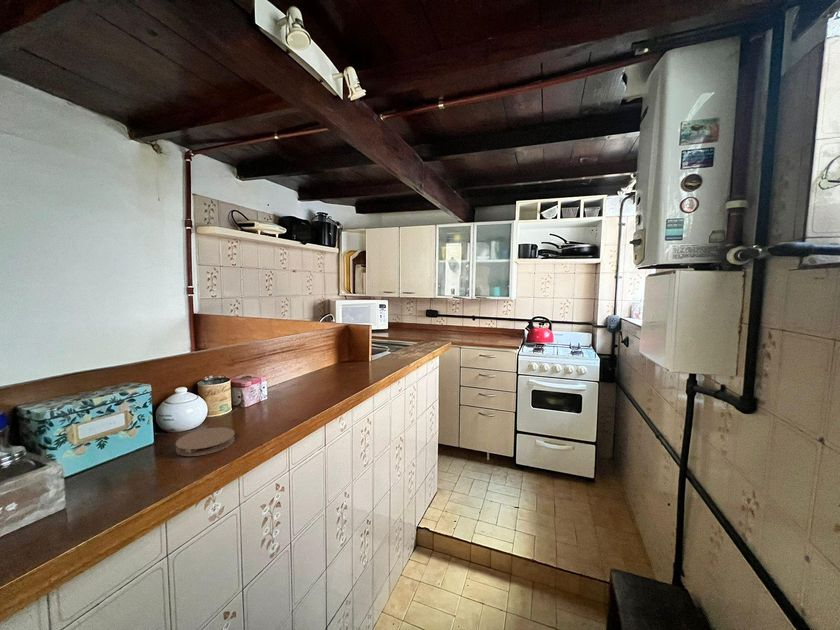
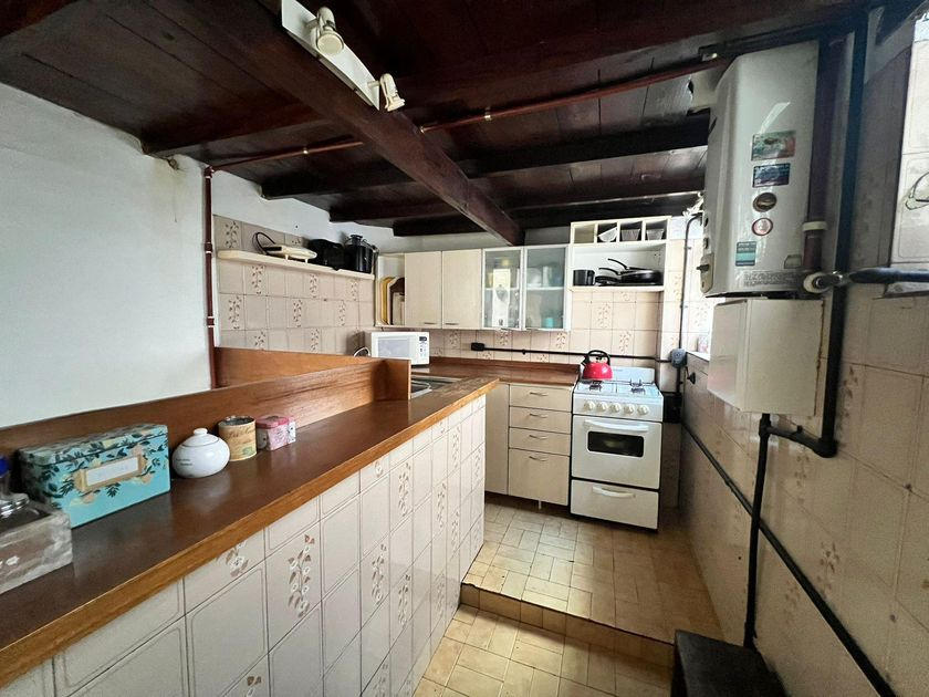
- coaster [175,426,236,457]
